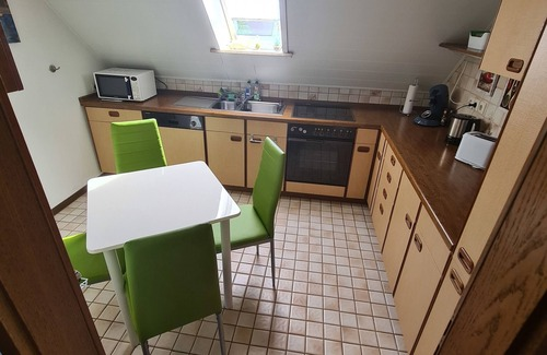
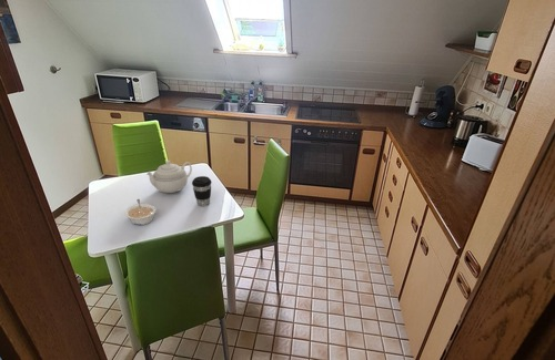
+ legume [123,198,158,226]
+ coffee cup [191,175,213,207]
+ teapot [145,160,193,194]
